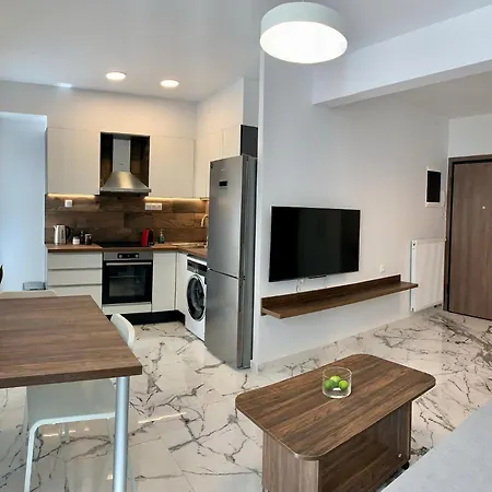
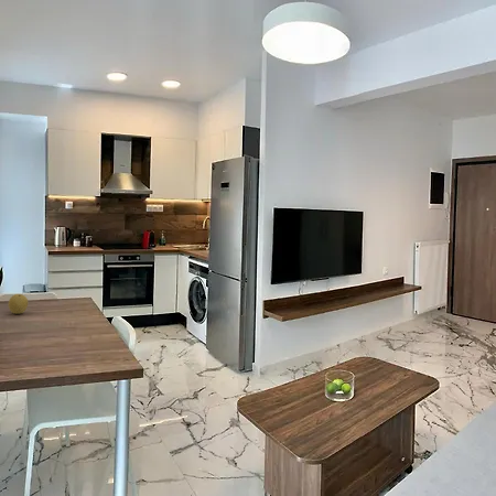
+ fruit [8,293,29,315]
